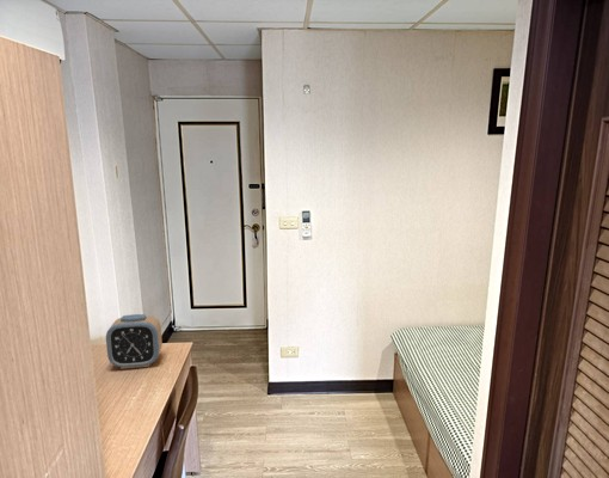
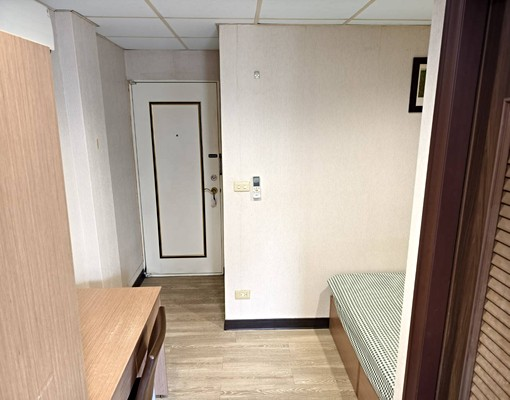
- alarm clock [105,313,164,370]
